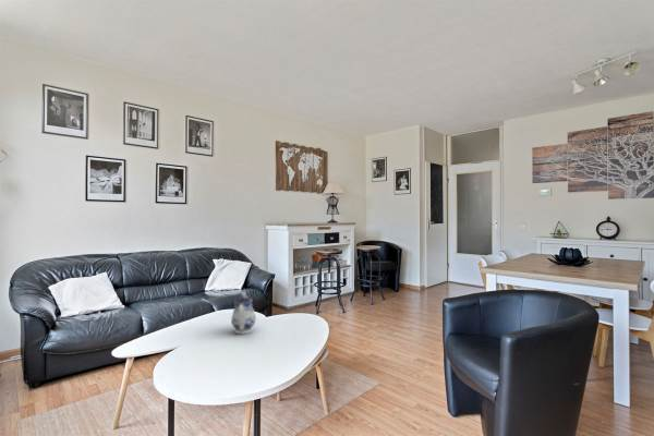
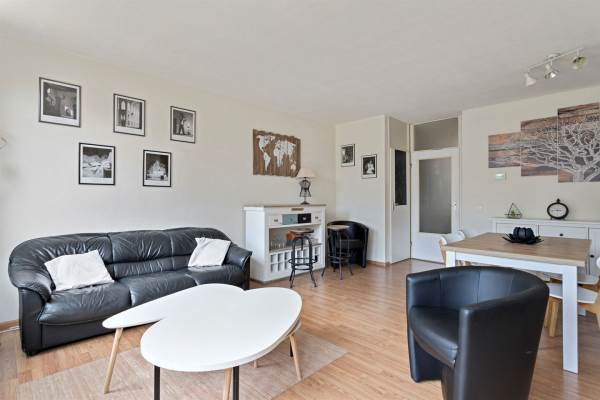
- teapot [230,291,257,335]
